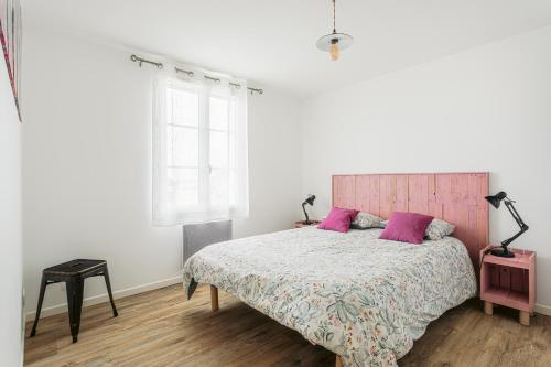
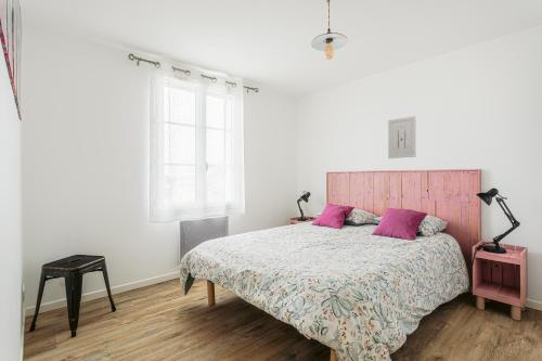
+ wall art [387,115,416,159]
